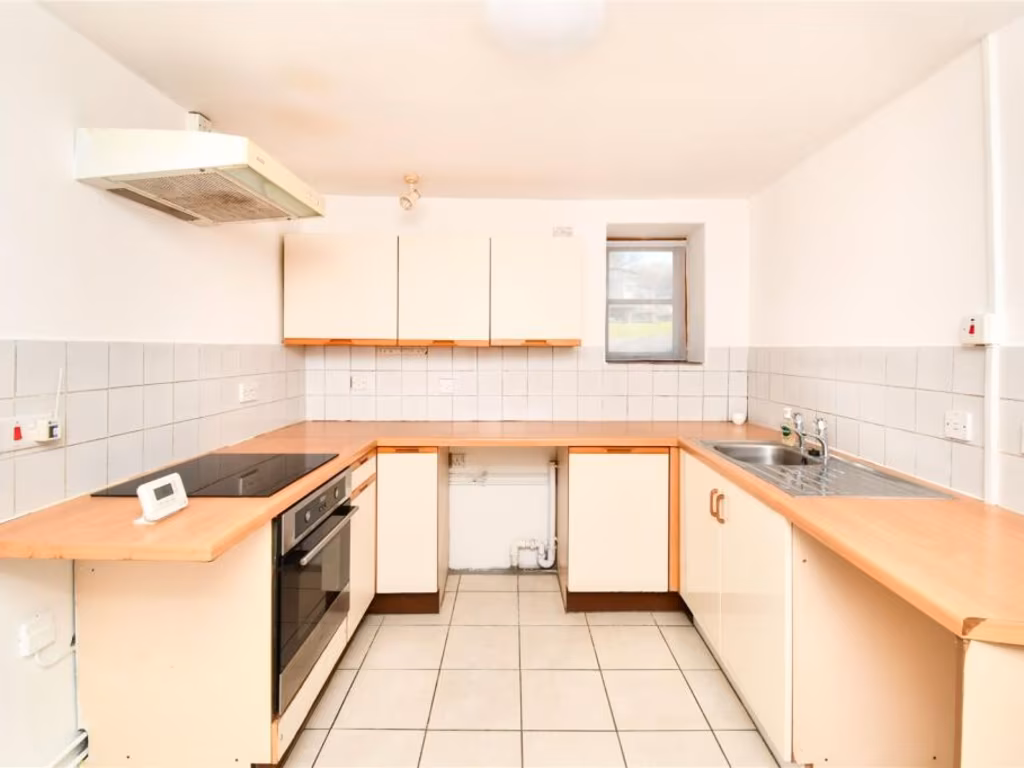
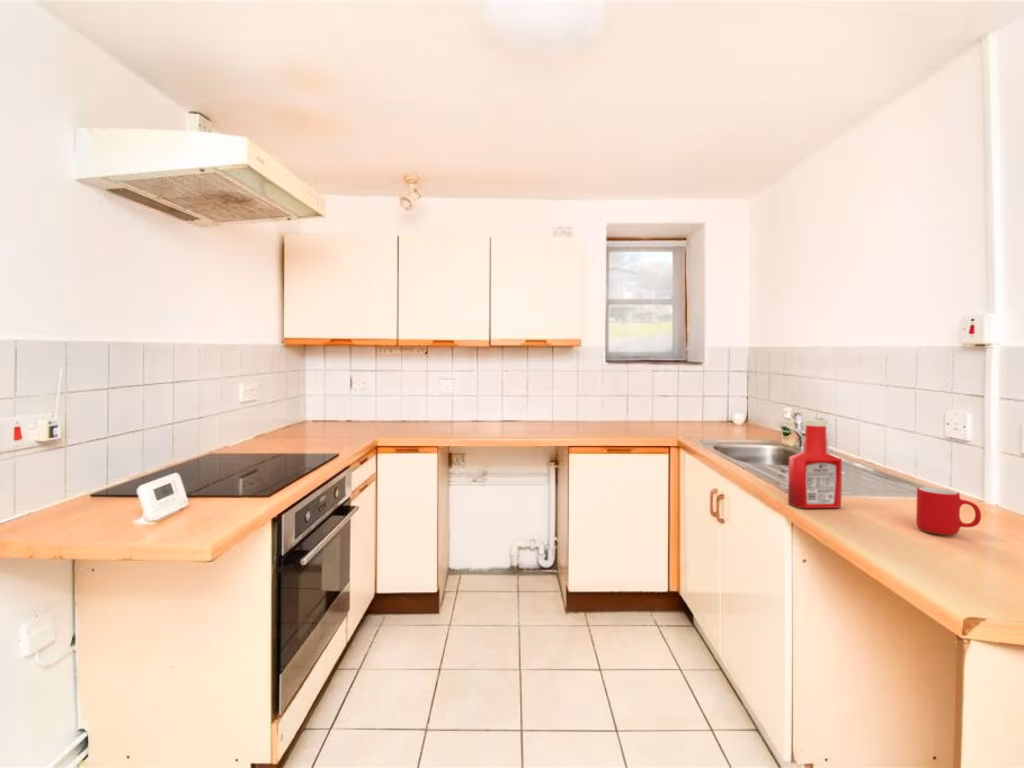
+ cup [915,486,982,536]
+ soap bottle [787,418,843,509]
